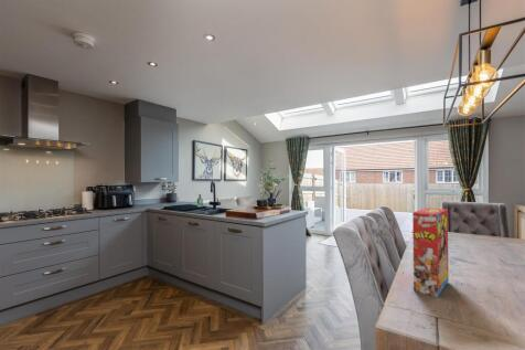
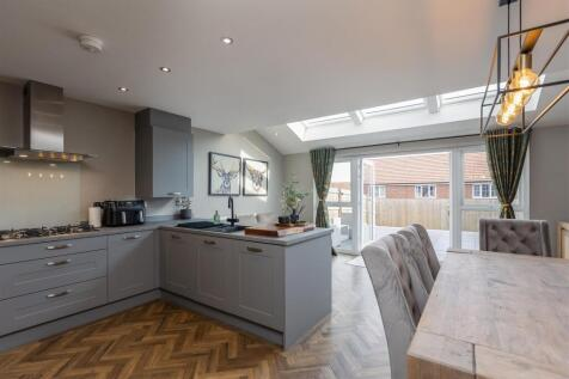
- cereal box [411,206,450,298]
